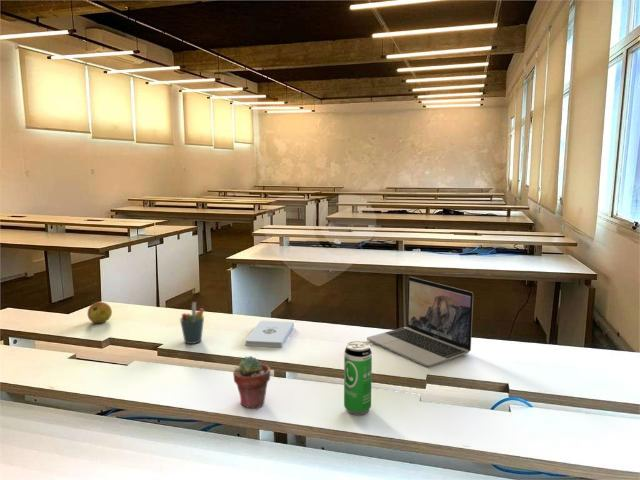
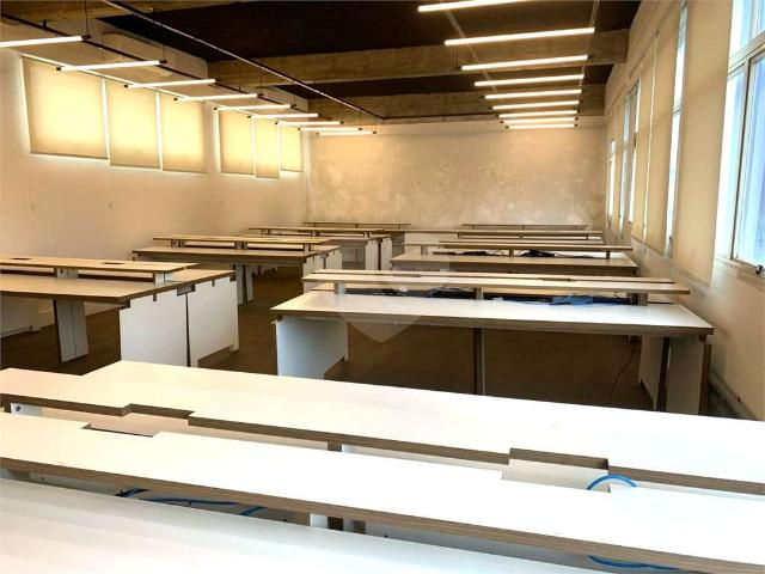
- apple [87,301,113,324]
- pen holder [179,301,205,345]
- potted succulent [232,355,271,409]
- notepad [244,320,295,348]
- laptop [366,276,474,368]
- beverage can [343,340,373,416]
